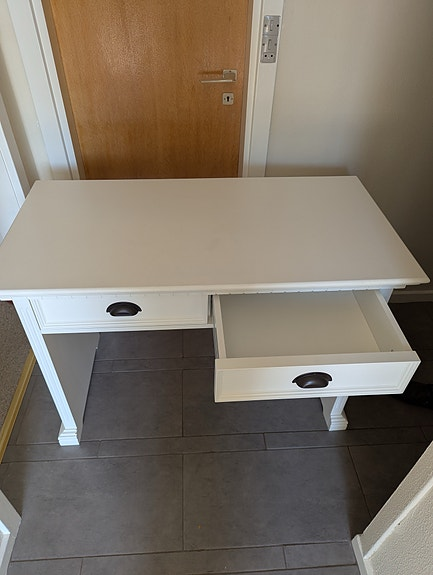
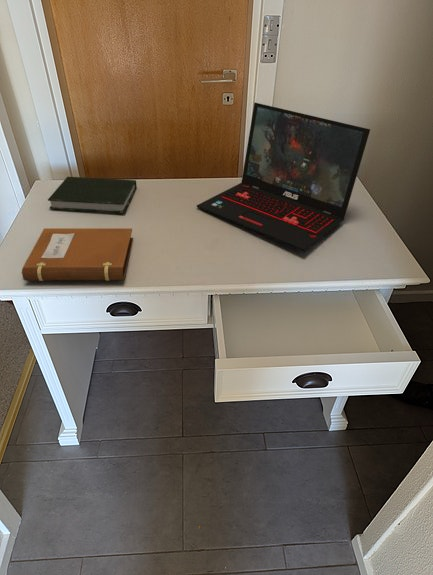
+ notebook [20,227,134,282]
+ book [47,176,138,214]
+ laptop [196,102,371,252]
